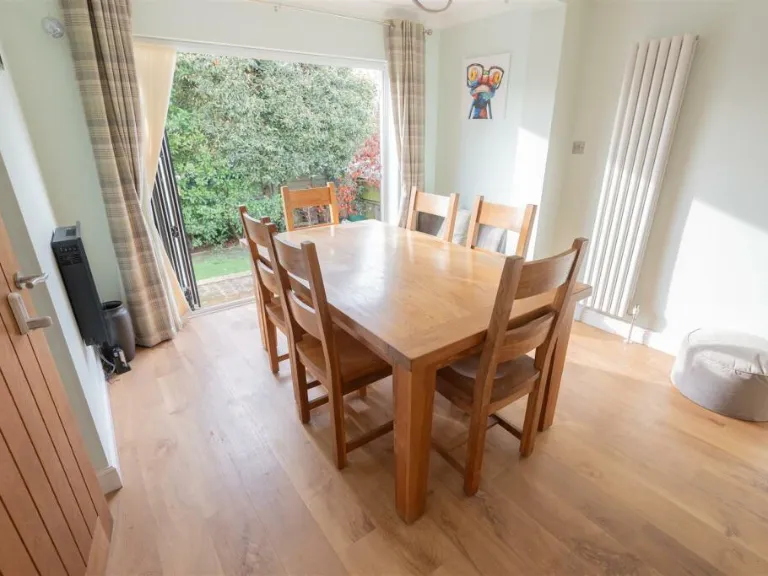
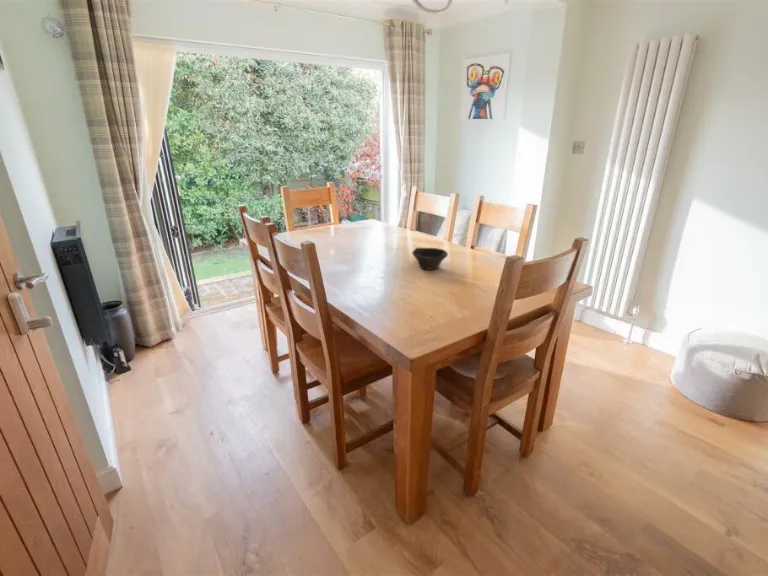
+ bowl [411,247,449,271]
